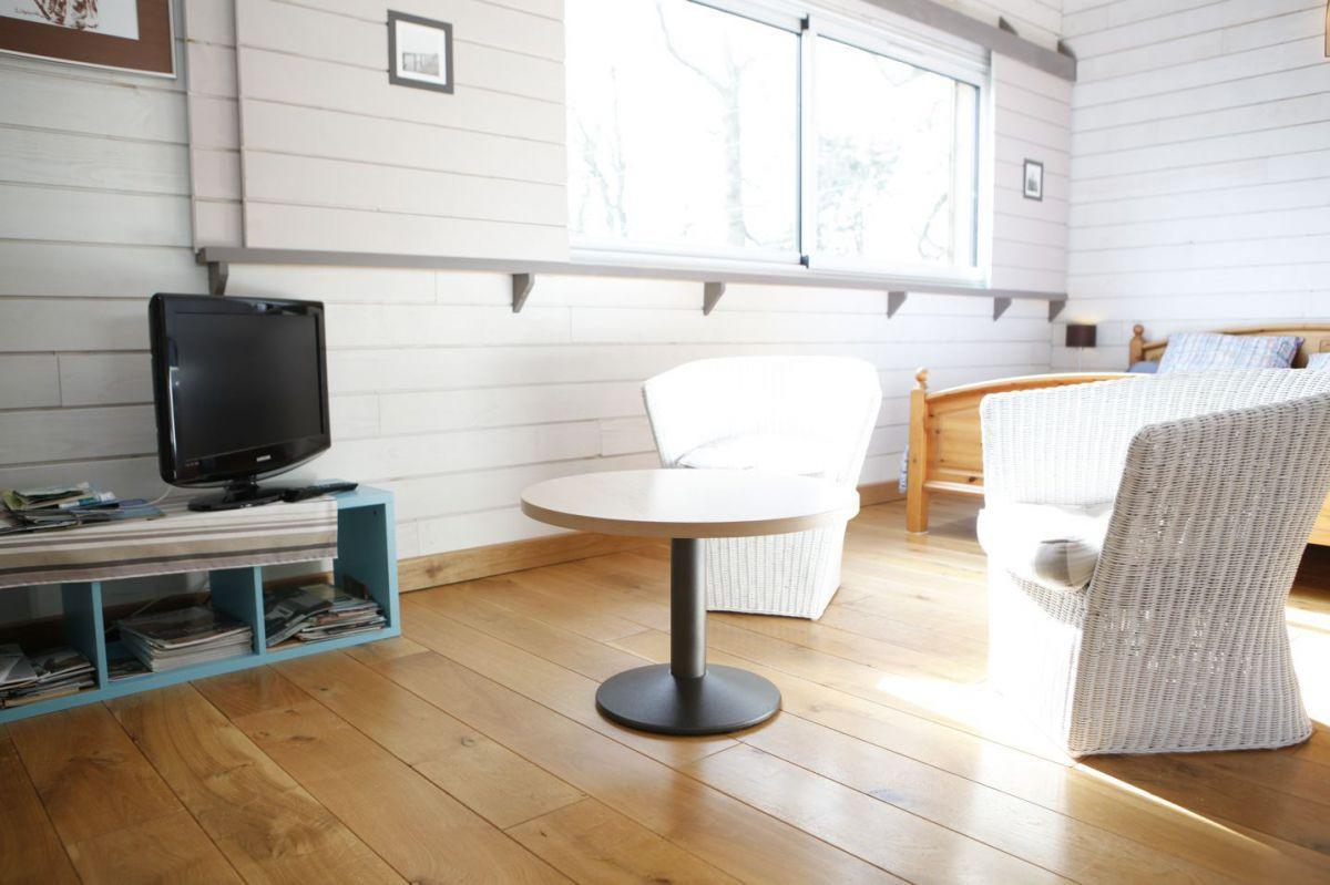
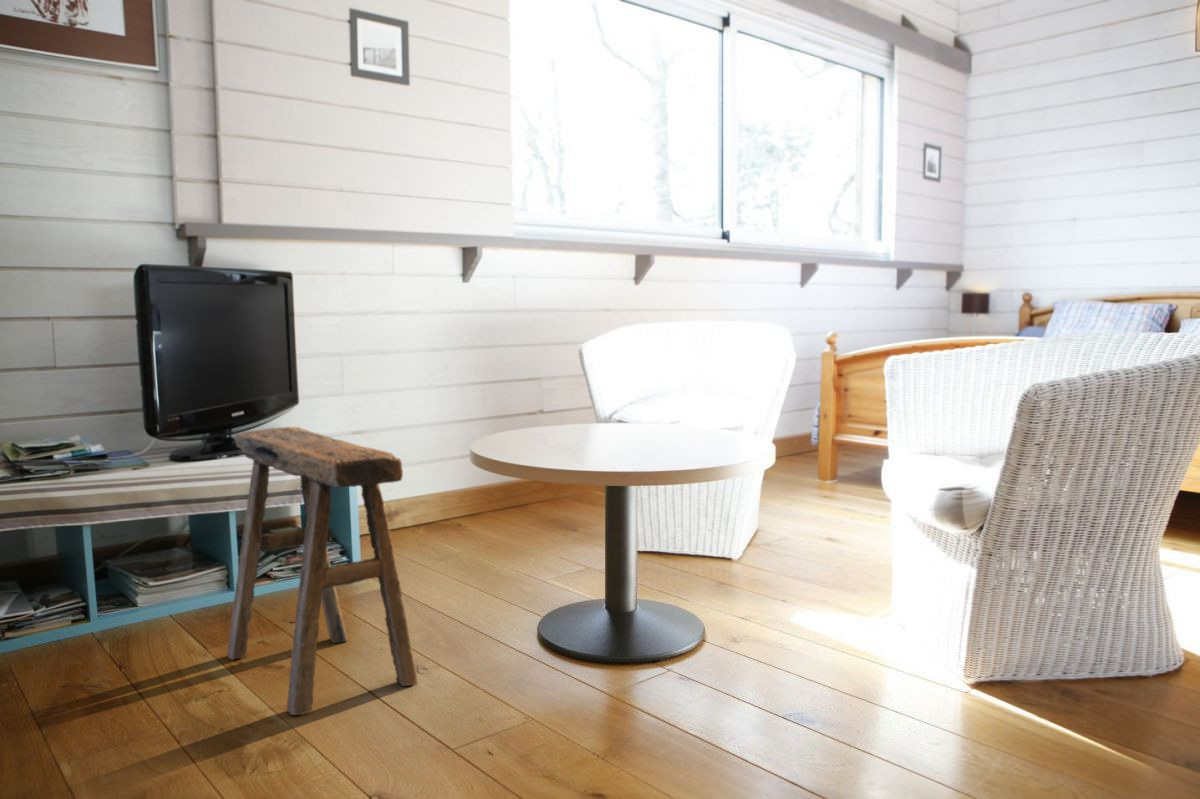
+ stool [226,426,419,716]
